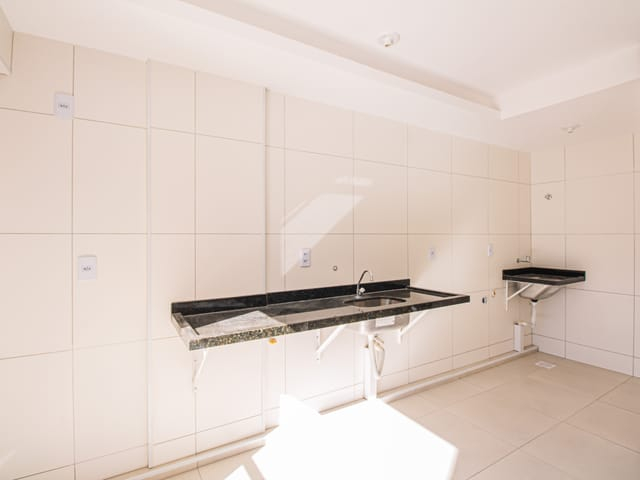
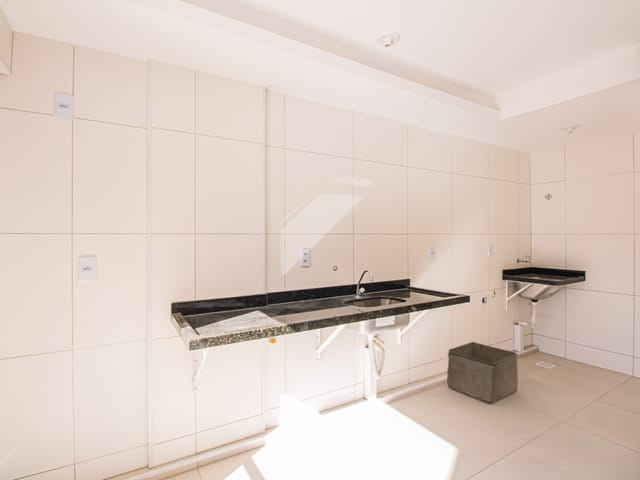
+ storage bin [446,341,519,405]
